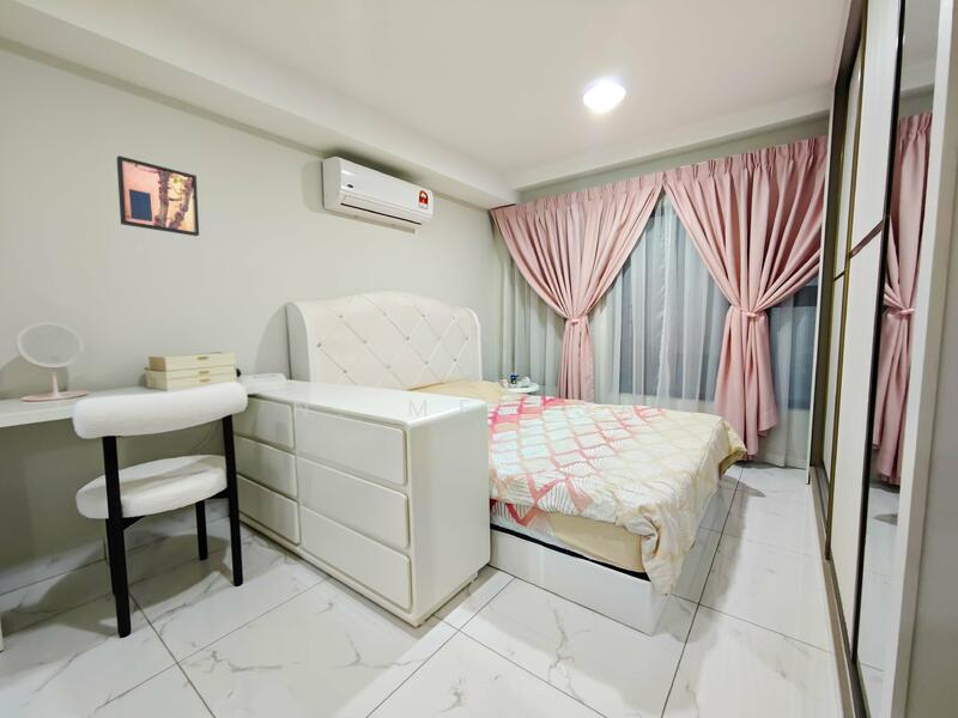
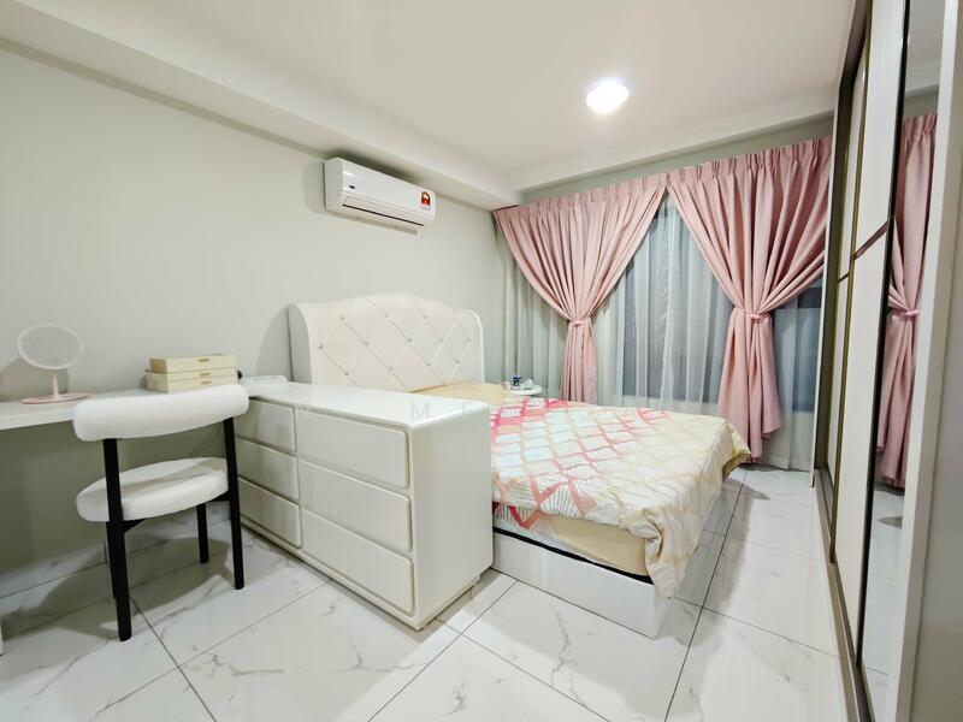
- wall art [116,154,200,237]
